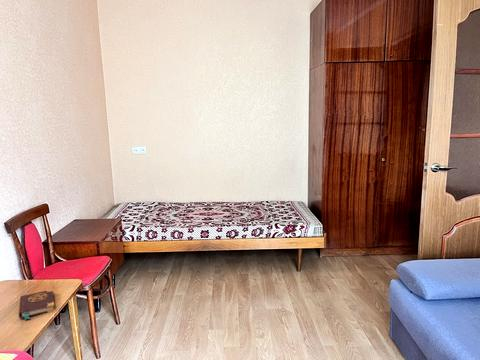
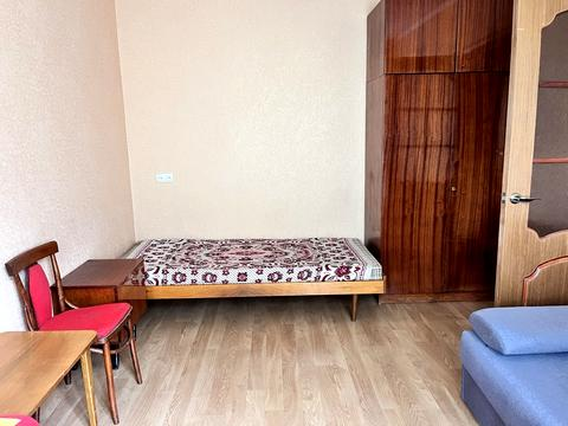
- book [18,288,56,320]
